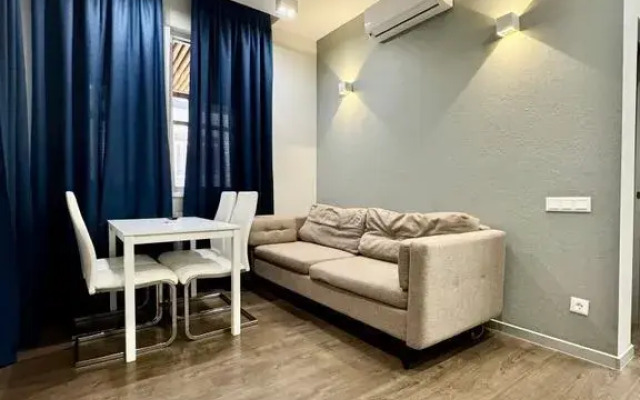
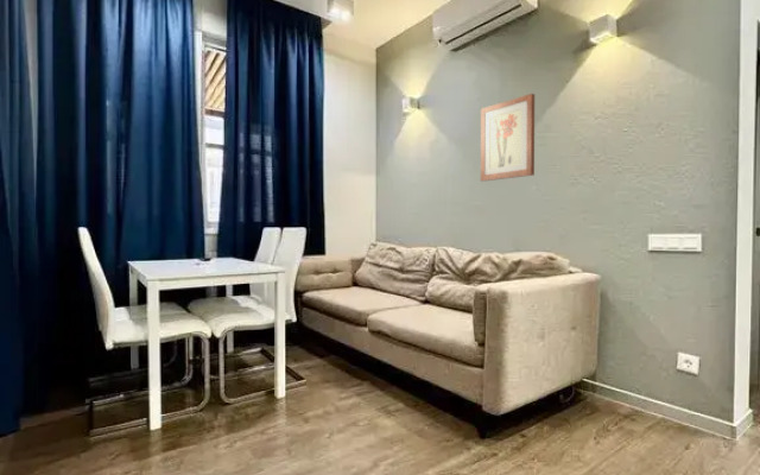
+ wall art [480,93,536,183]
